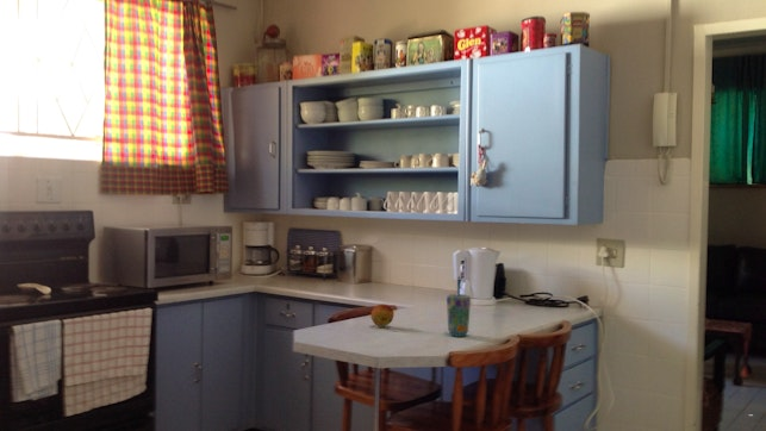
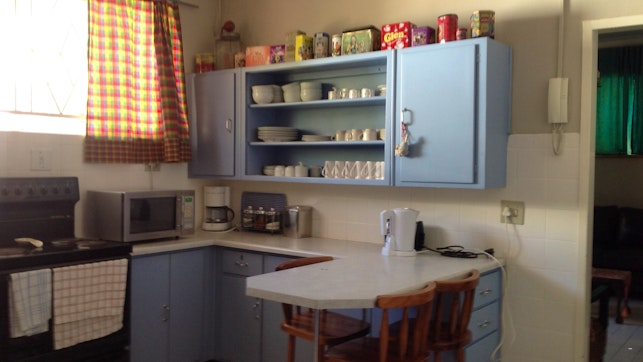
- fruit [369,304,394,329]
- cup [446,275,472,338]
